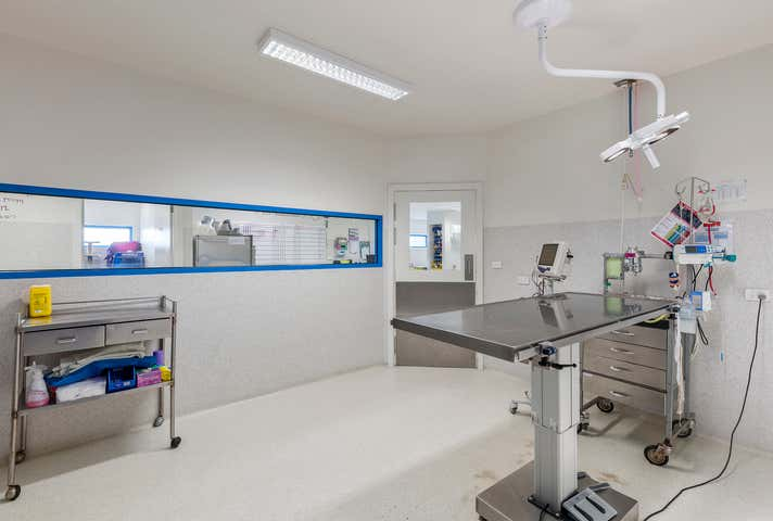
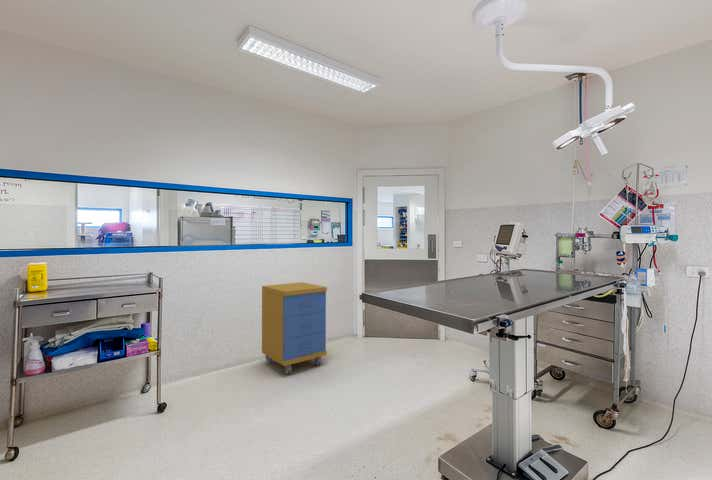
+ storage cabinet [261,281,328,375]
